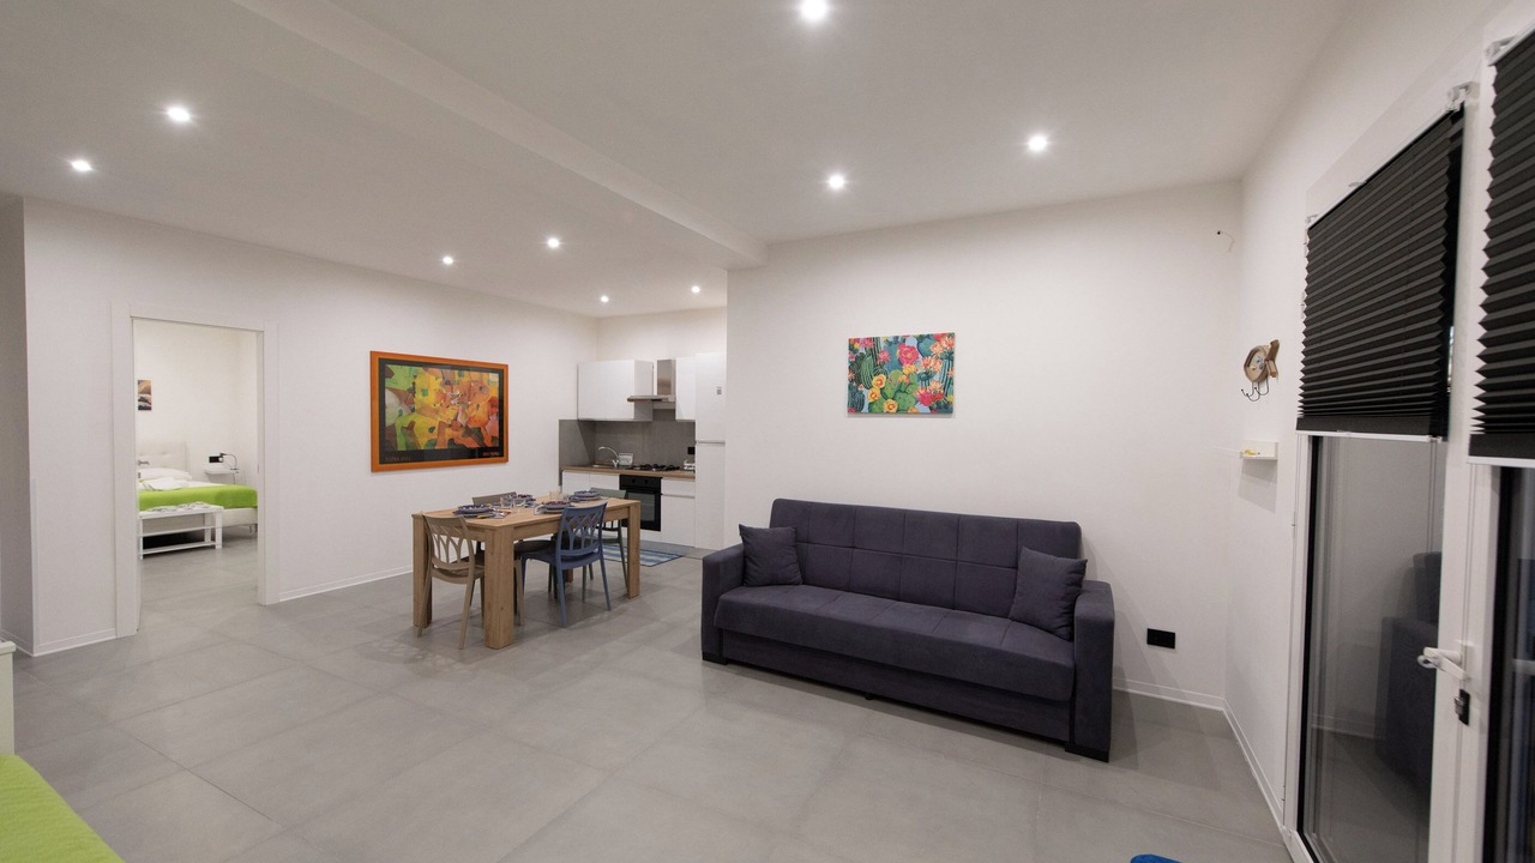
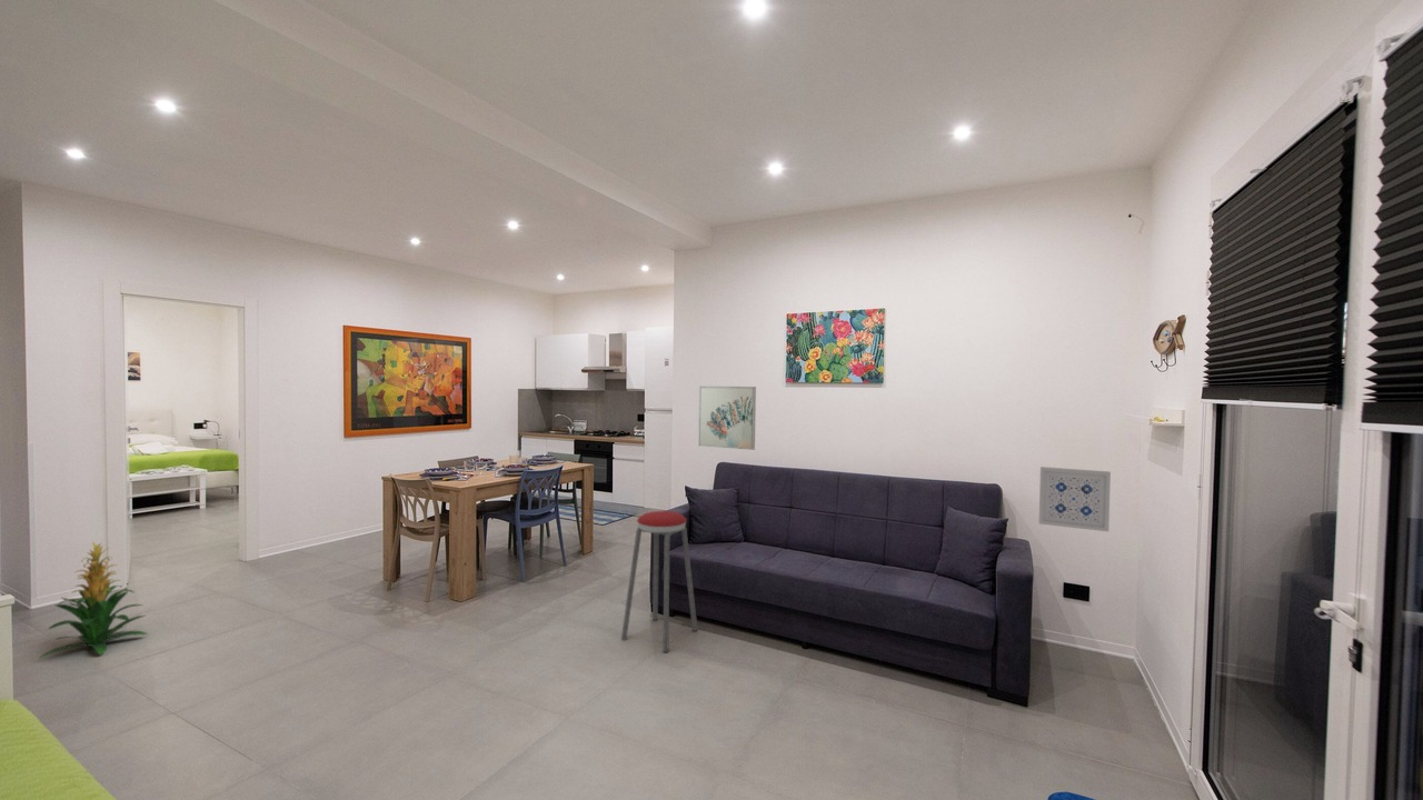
+ wall art [697,384,757,451]
+ wall art [1038,466,1112,532]
+ indoor plant [38,541,149,660]
+ music stool [620,510,698,653]
